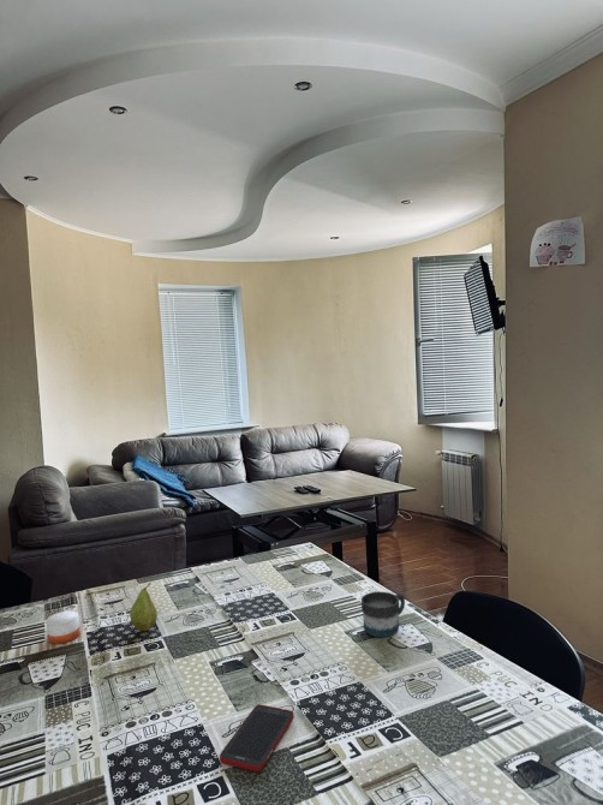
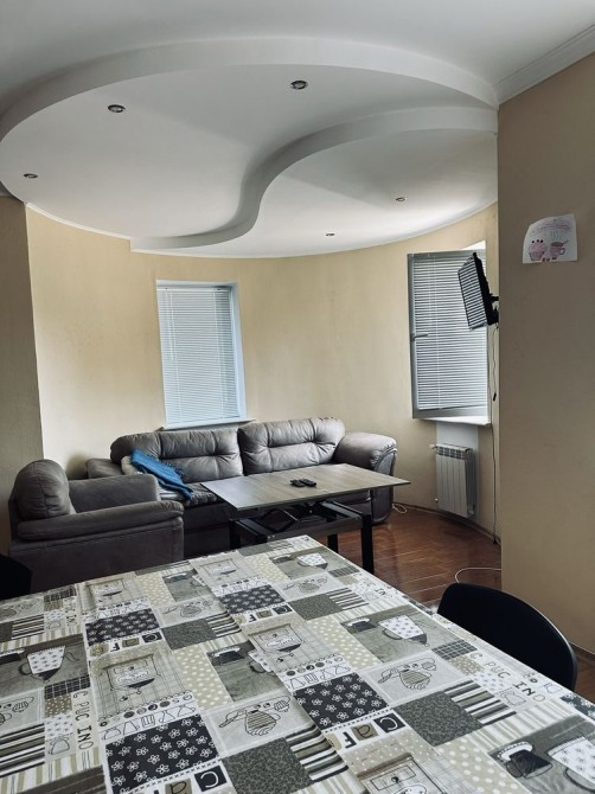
- mug [360,591,406,638]
- cell phone [219,704,295,773]
- candle [46,596,82,645]
- fruit [129,582,159,632]
